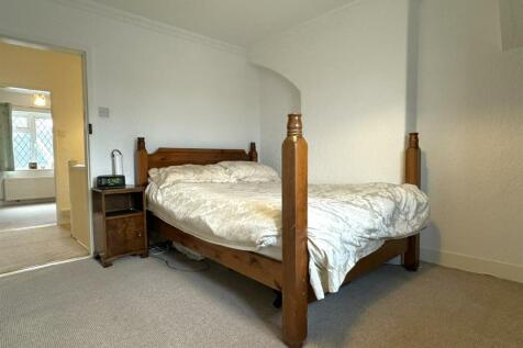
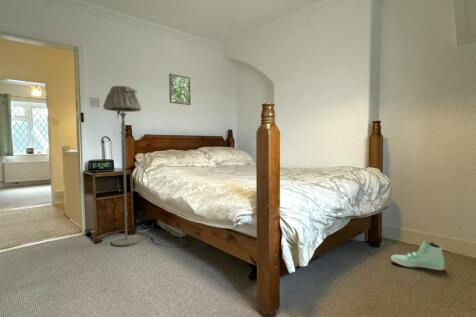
+ sneaker [390,240,445,271]
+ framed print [168,73,192,106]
+ floor lamp [102,85,142,247]
